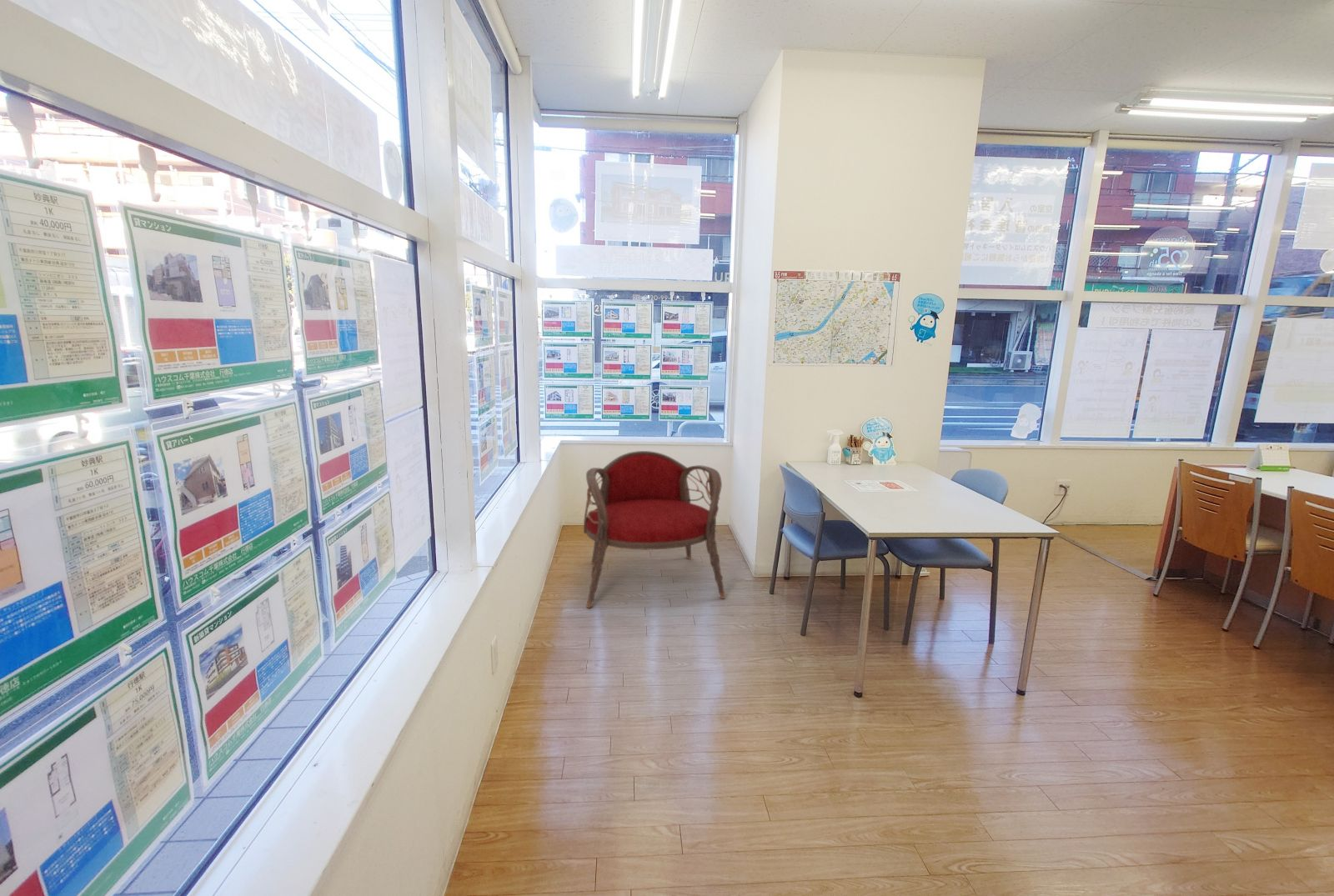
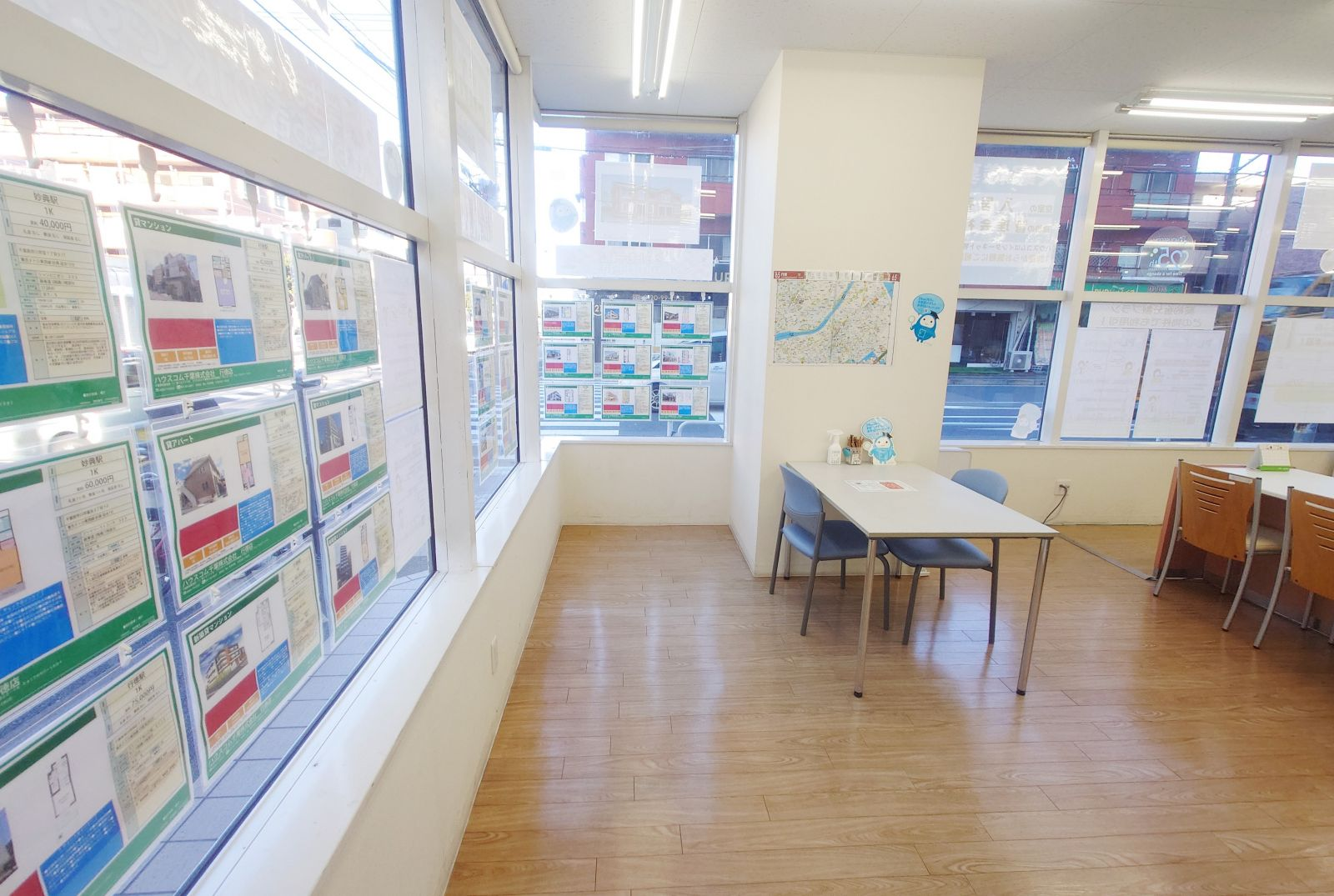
- armchair [583,450,726,608]
